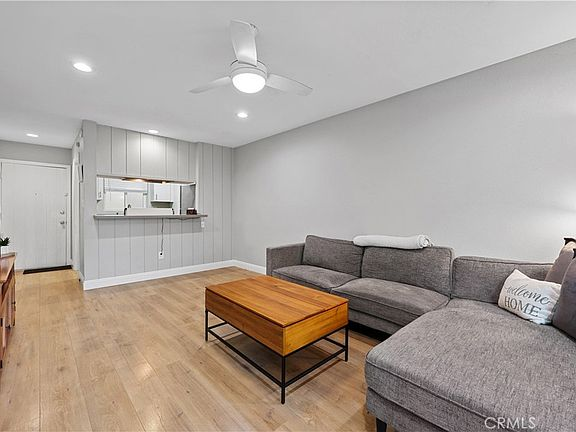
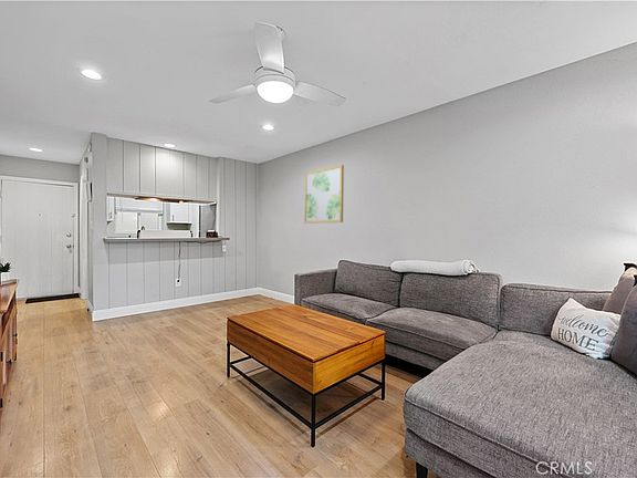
+ wall art [303,164,345,225]
